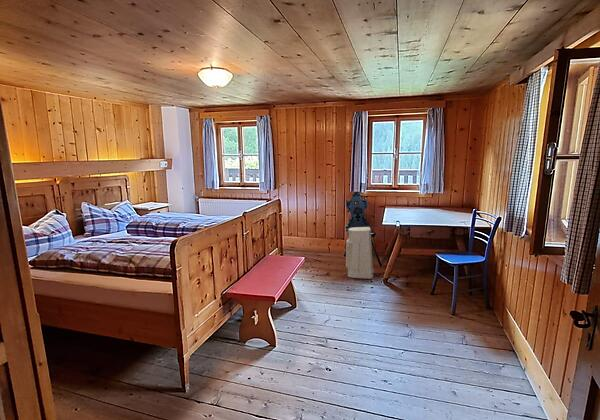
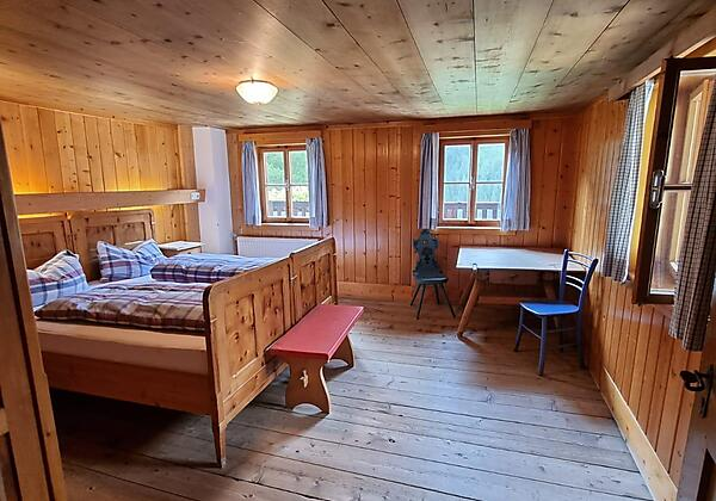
- air purifier [345,226,375,280]
